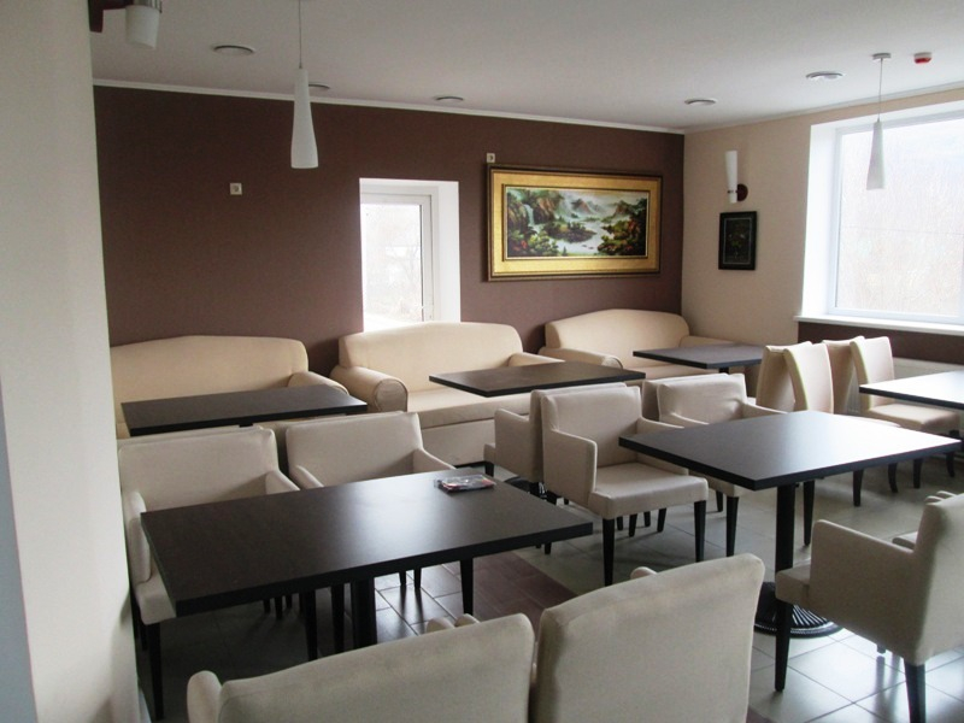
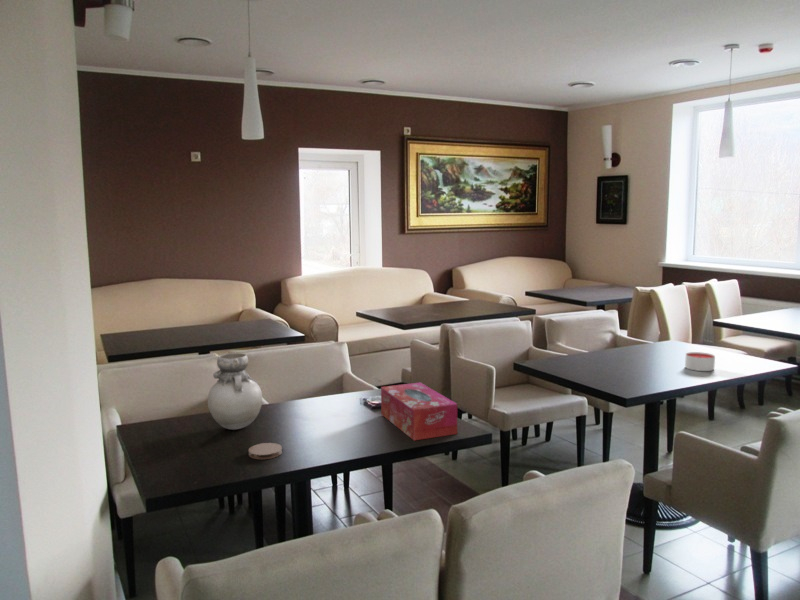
+ vase [207,352,263,431]
+ candle [684,351,716,372]
+ tissue box [380,382,458,441]
+ coaster [247,442,283,460]
